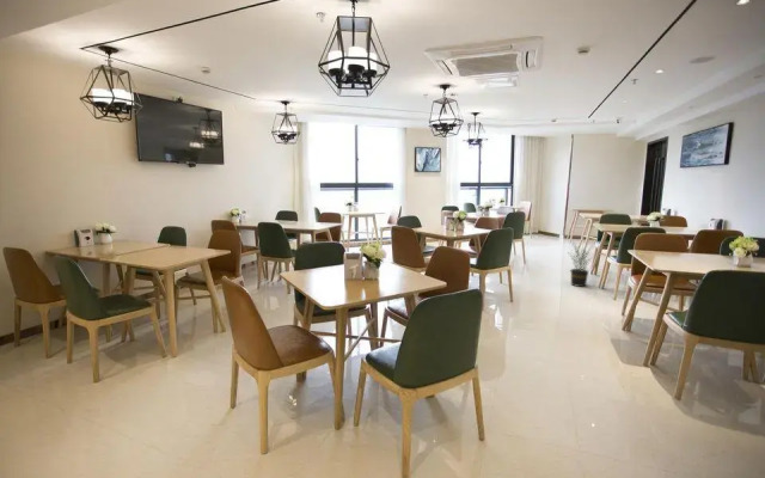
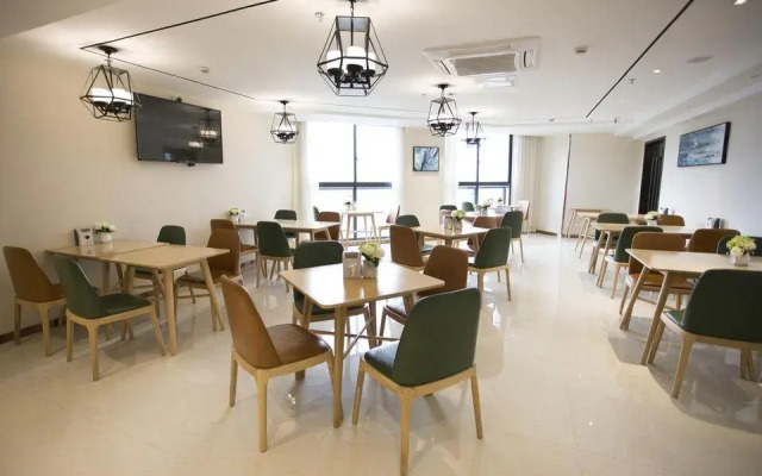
- potted plant [568,241,596,288]
